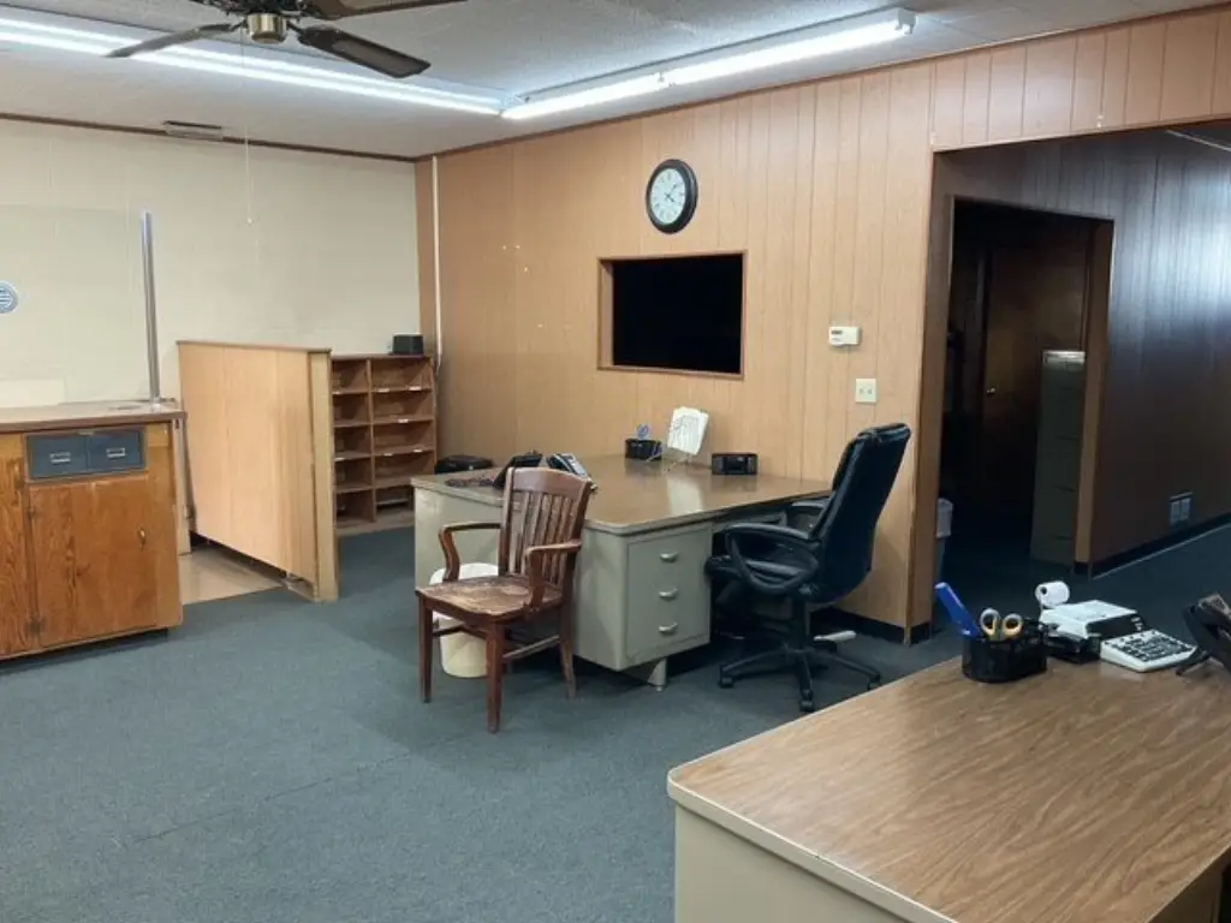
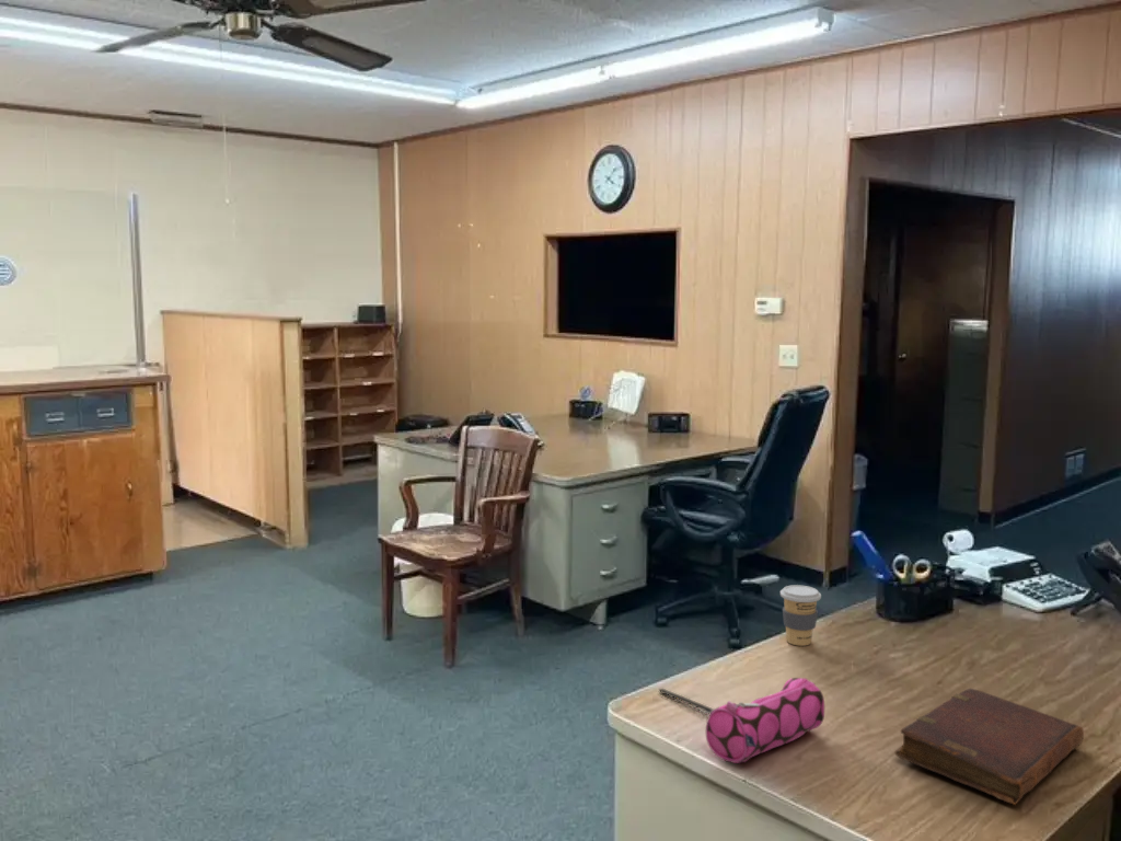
+ diary [893,688,1085,806]
+ pencil case [705,677,825,764]
+ pen [657,688,715,715]
+ coffee cup [779,584,822,647]
